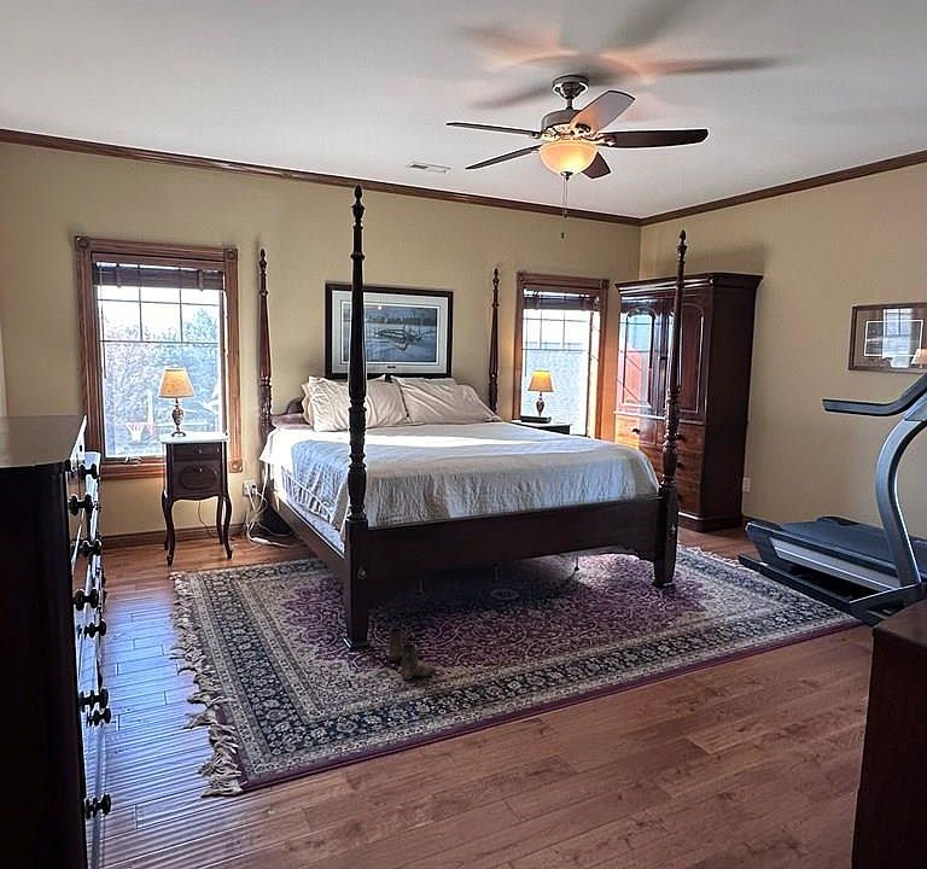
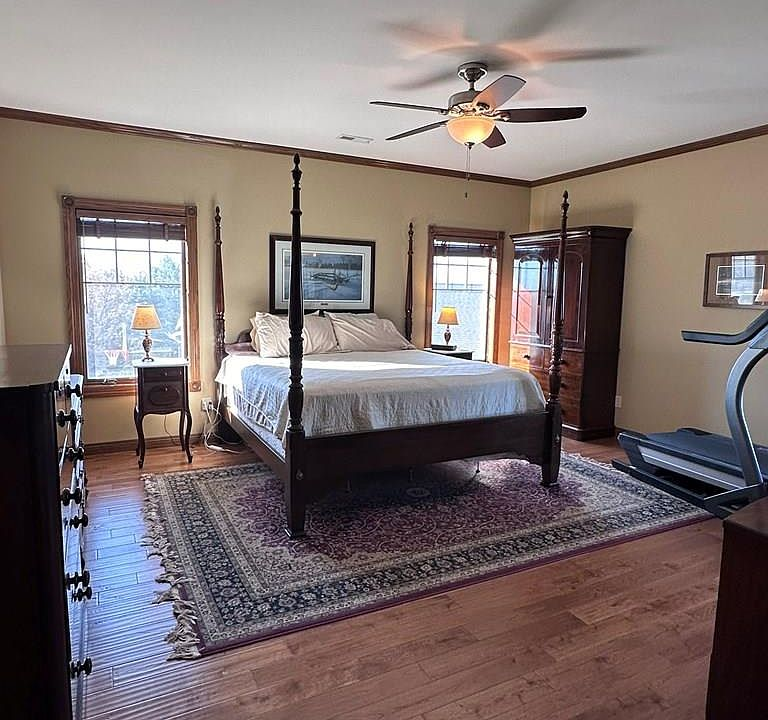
- boots [387,626,436,681]
